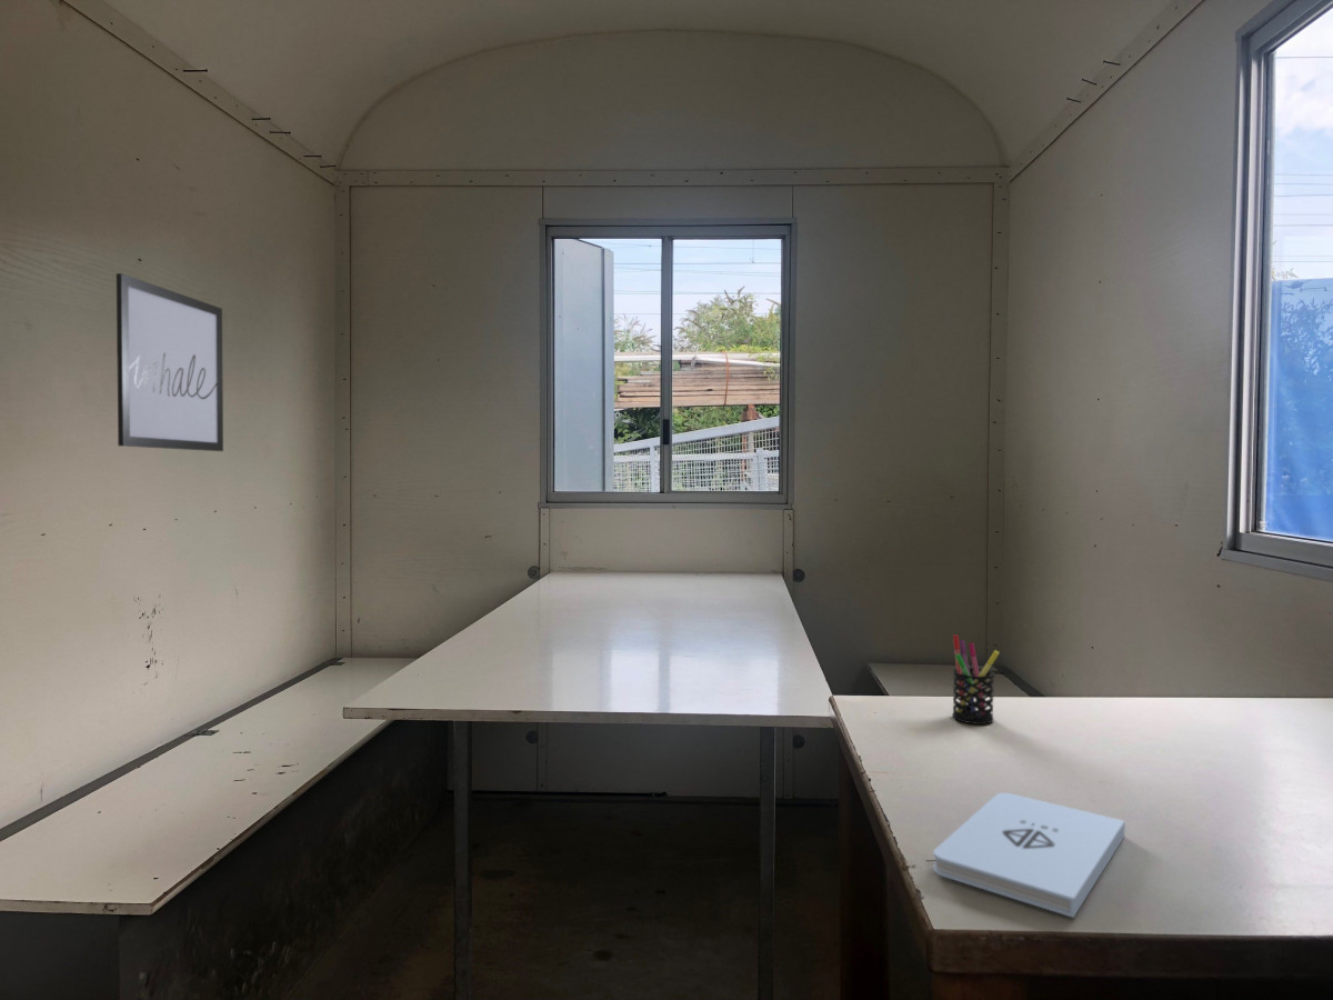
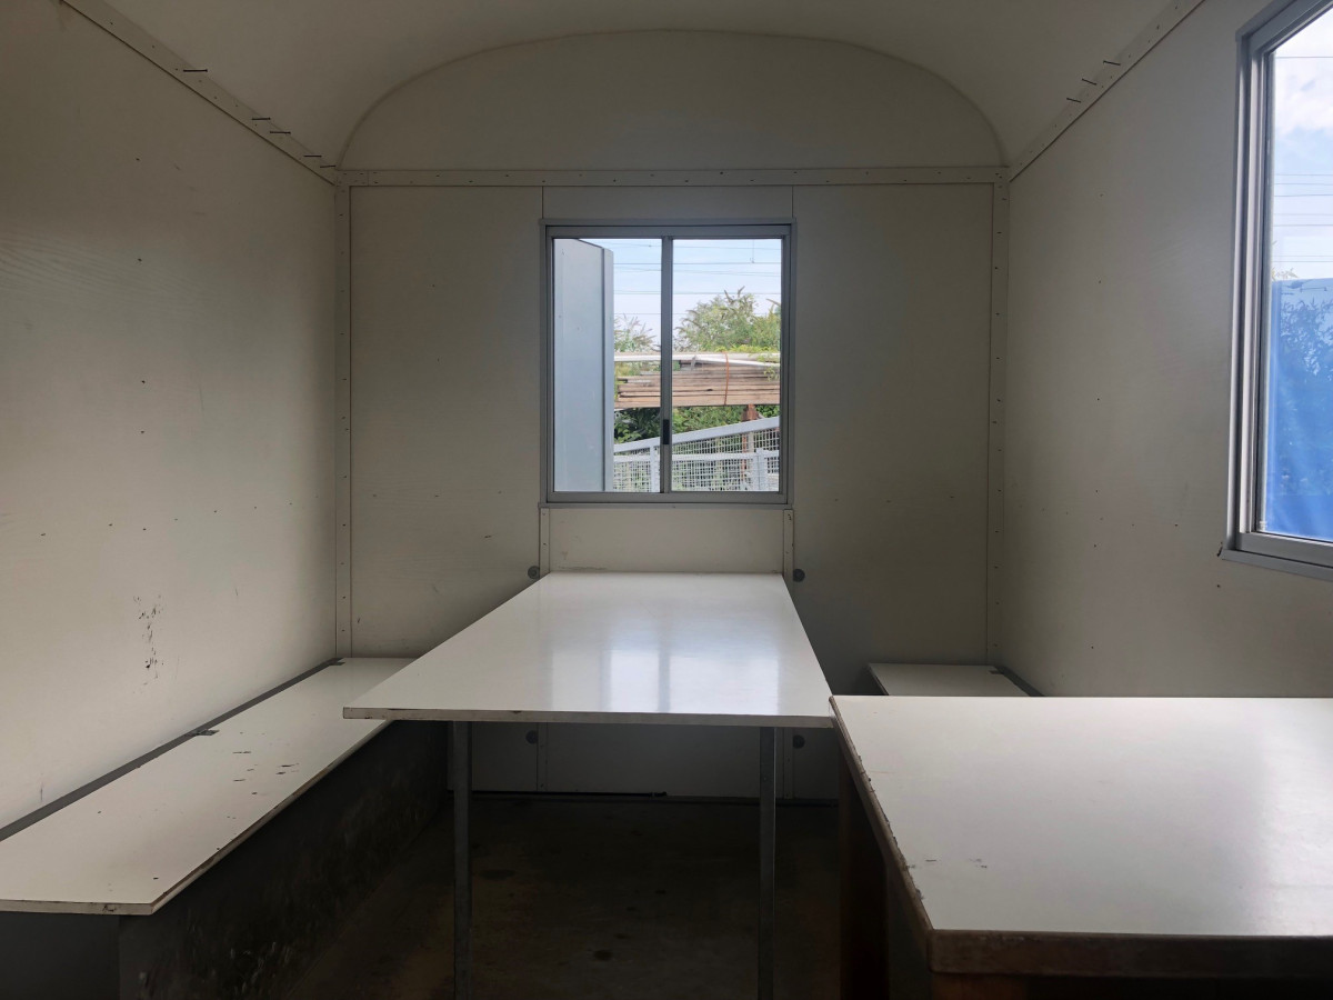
- wall art [116,272,224,452]
- notepad [932,791,1126,919]
- pen holder [951,634,1001,726]
